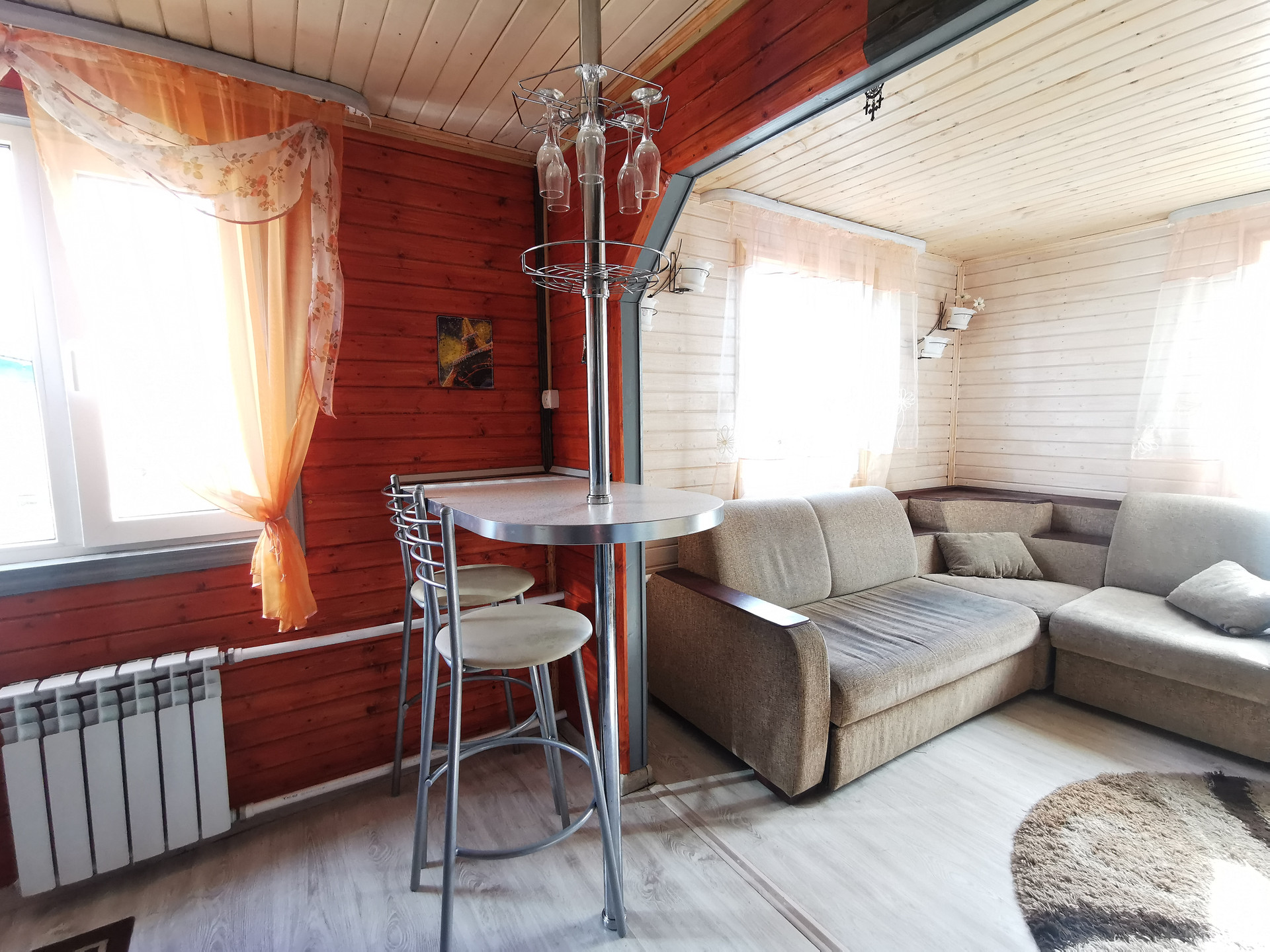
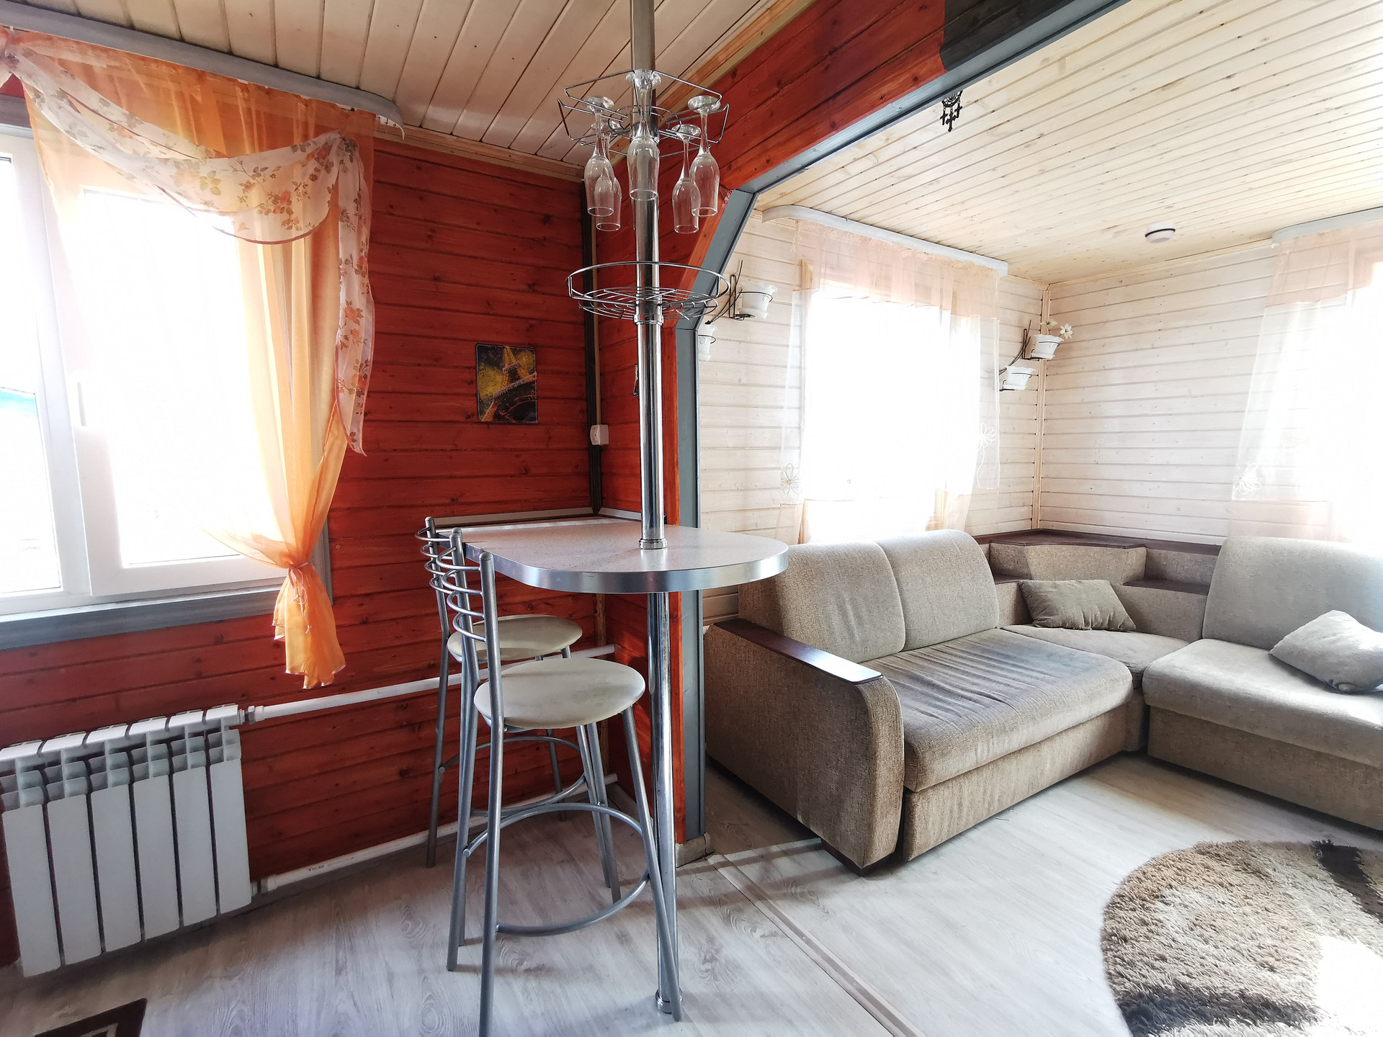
+ smoke detector [1143,221,1177,244]
